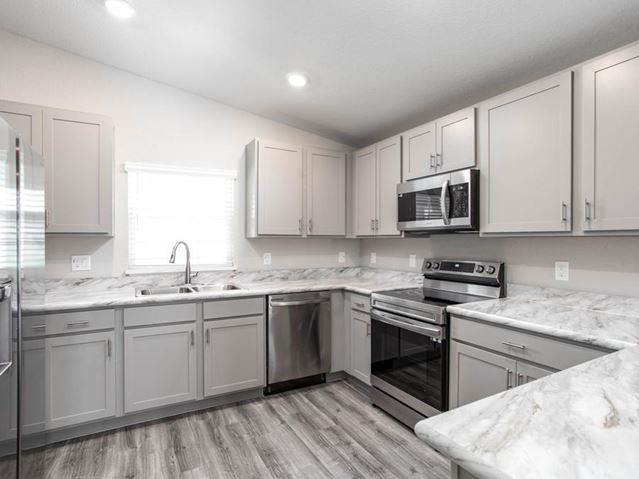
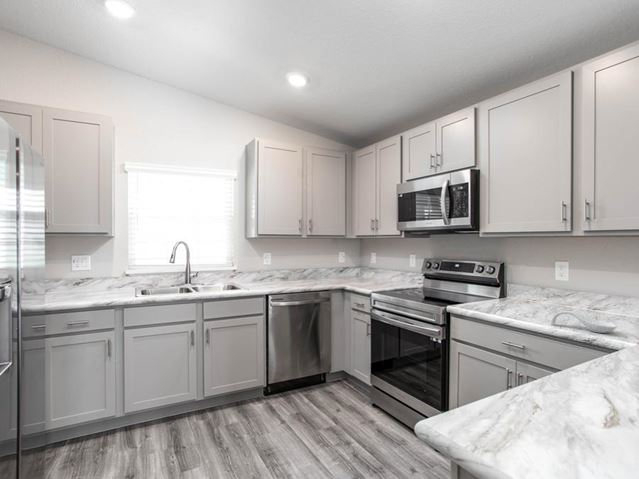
+ spoon rest [550,310,618,334]
